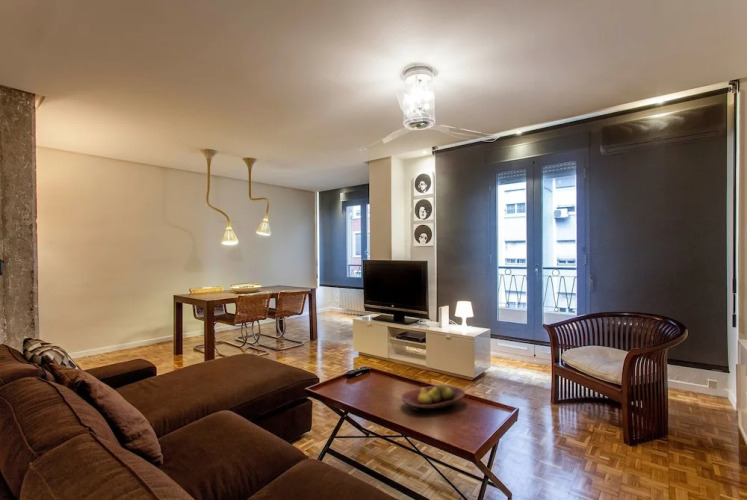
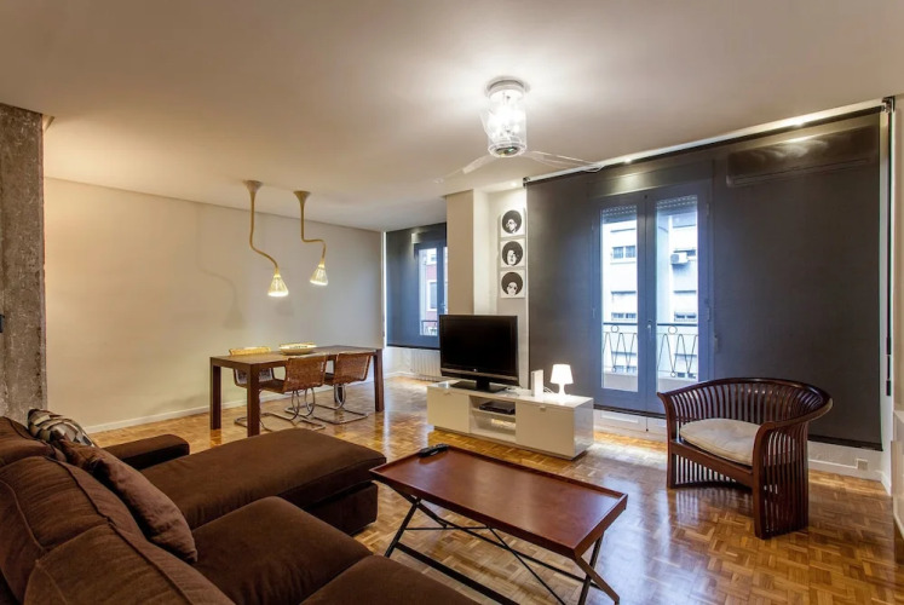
- fruit bowl [400,383,466,412]
